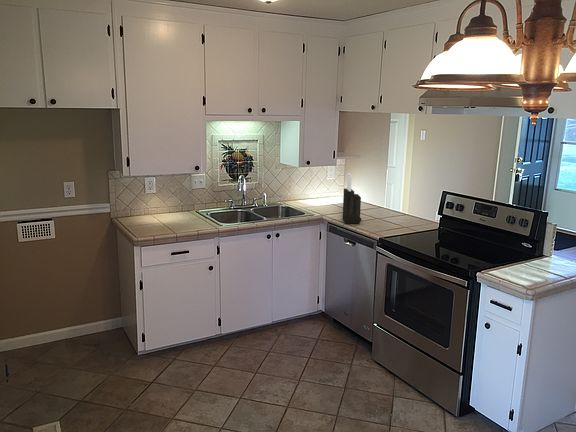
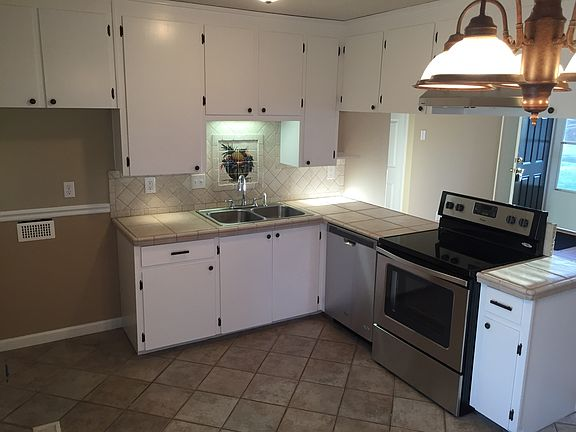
- knife block [342,172,362,225]
